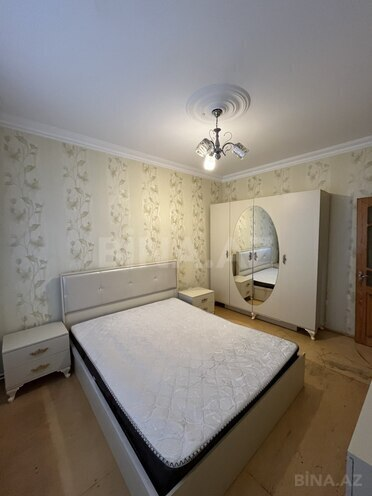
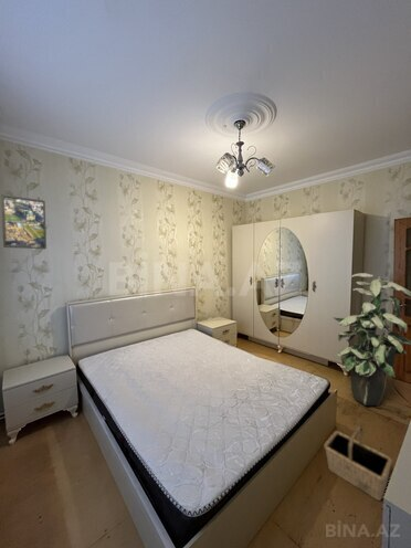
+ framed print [0,193,48,250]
+ indoor plant [333,272,411,407]
+ basket [324,425,393,502]
